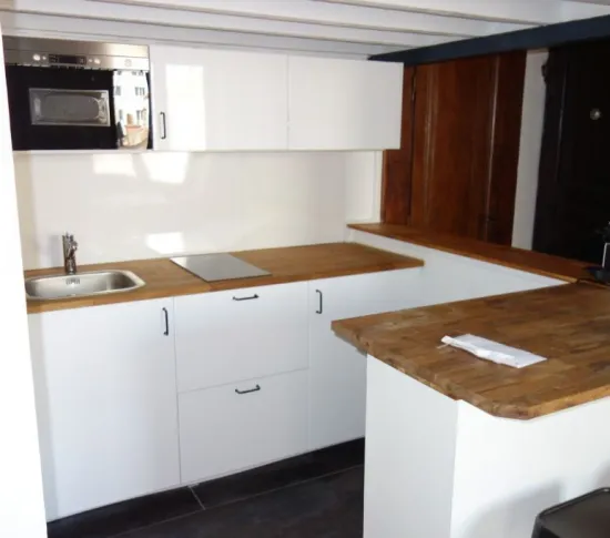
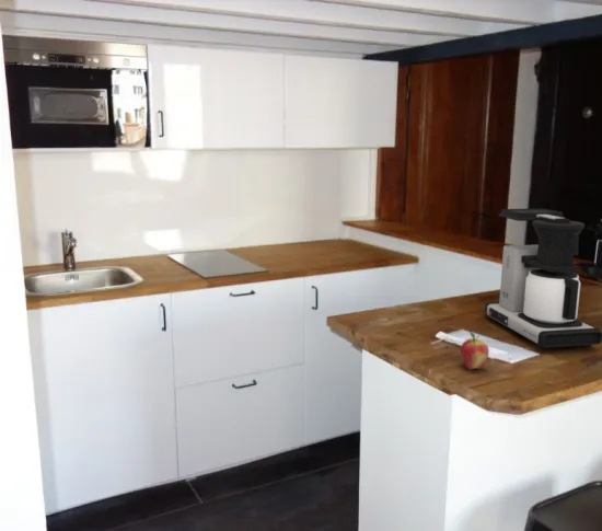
+ coffee maker [484,207,602,350]
+ fruit [460,331,490,371]
